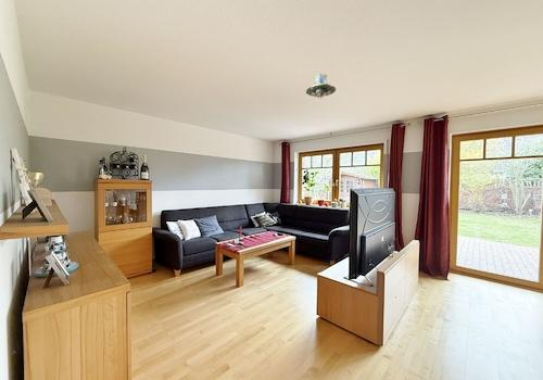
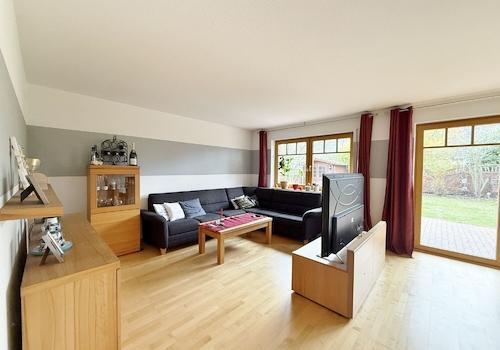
- ceiling lamp [305,73,337,100]
